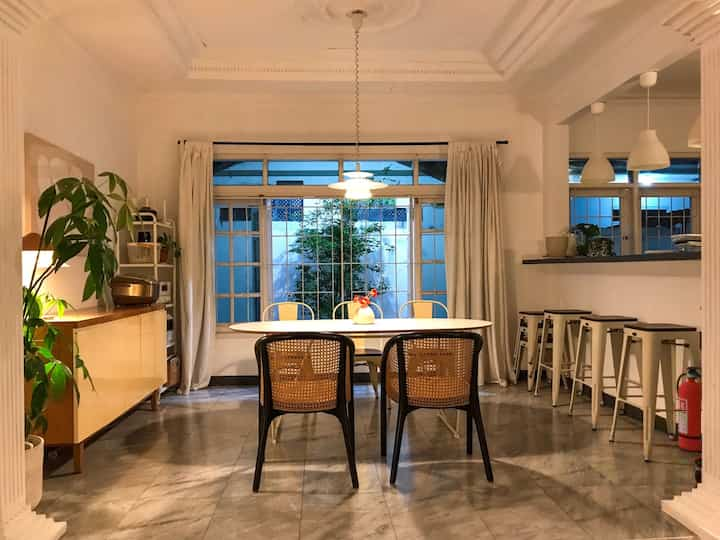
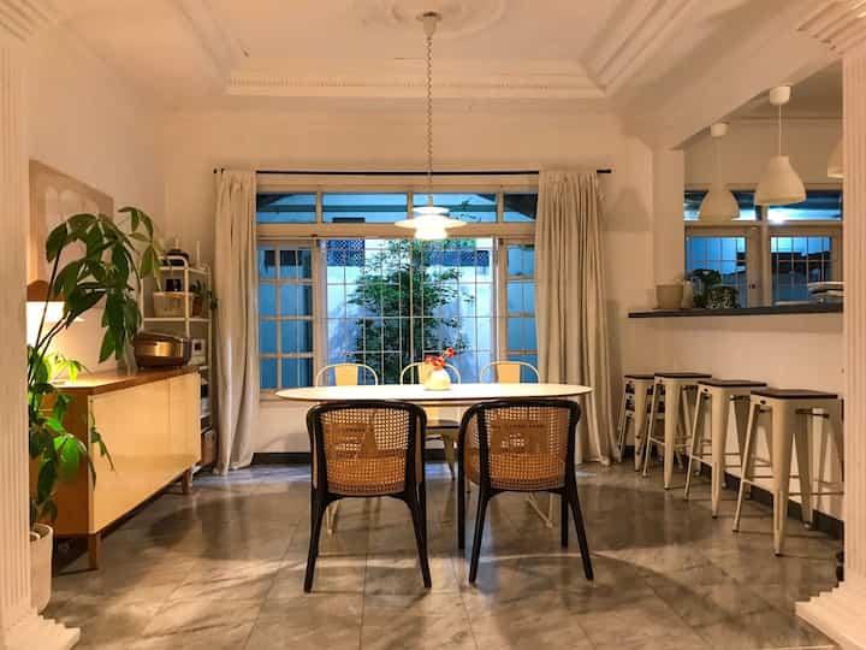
- fire extinguisher [675,365,702,452]
